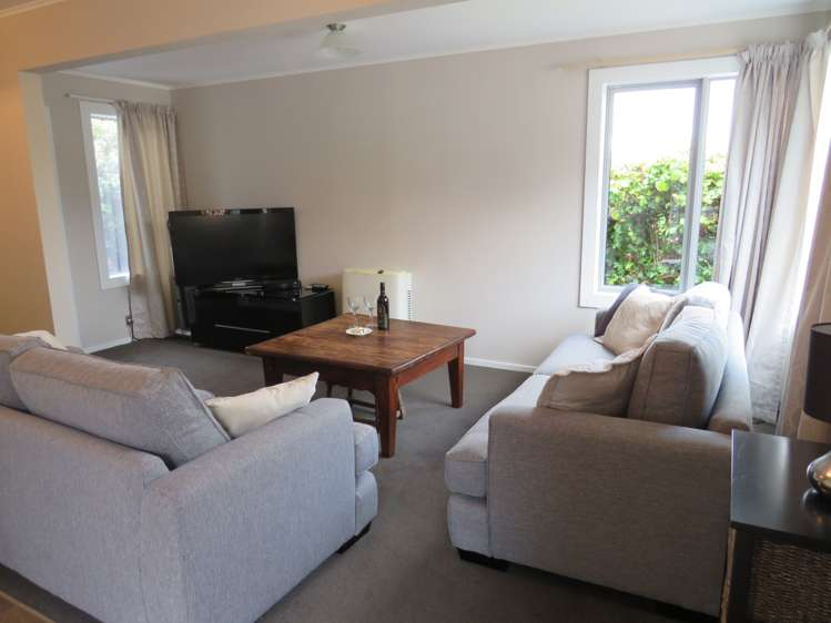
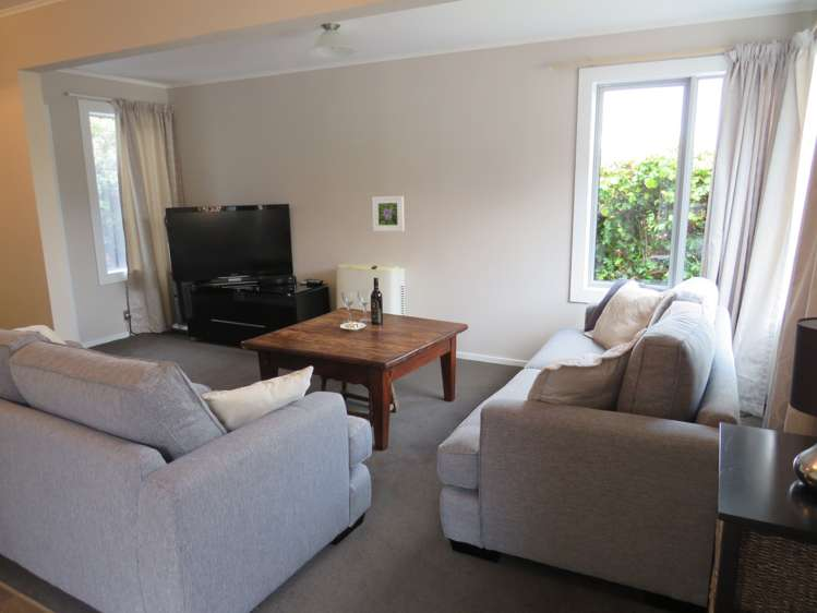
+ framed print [371,195,405,232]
